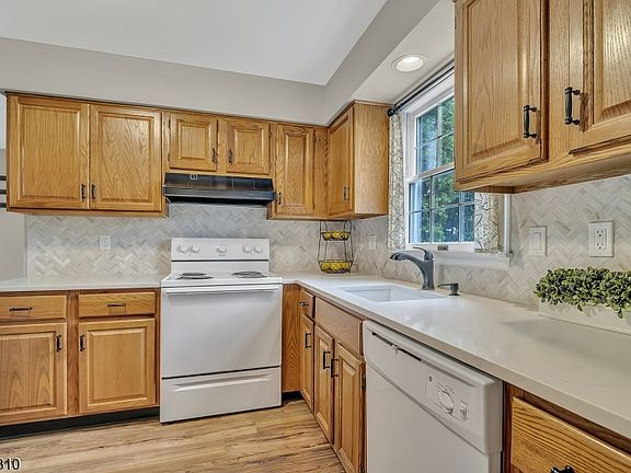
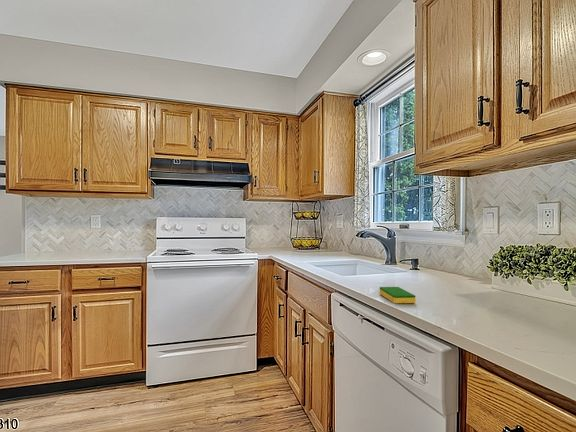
+ dish sponge [379,286,417,304]
